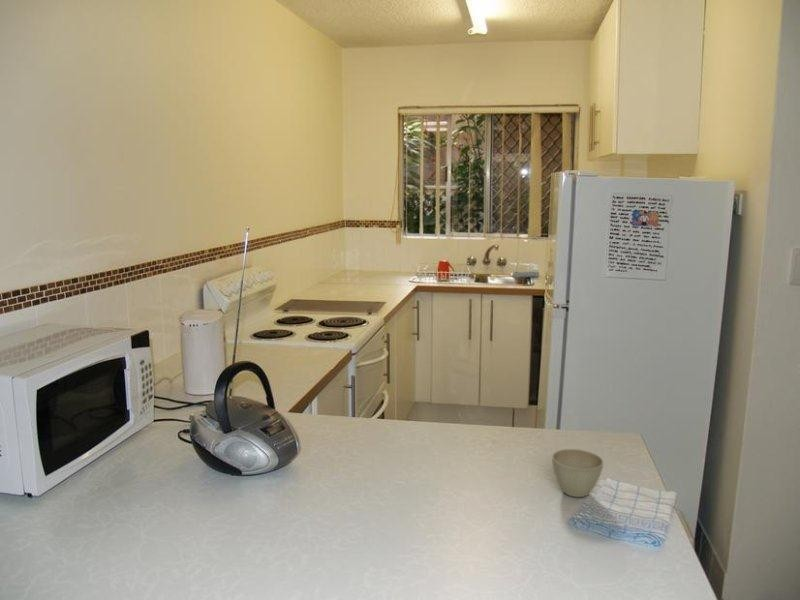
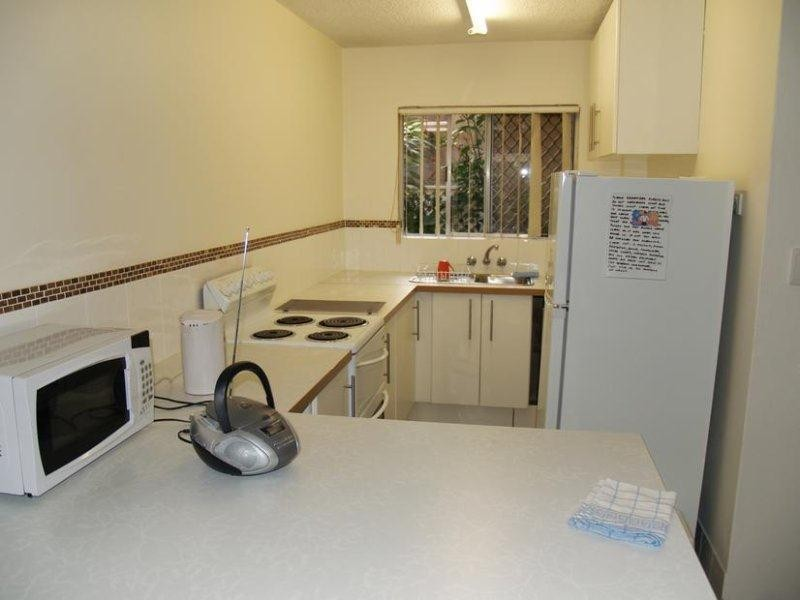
- flower pot [551,448,605,498]
